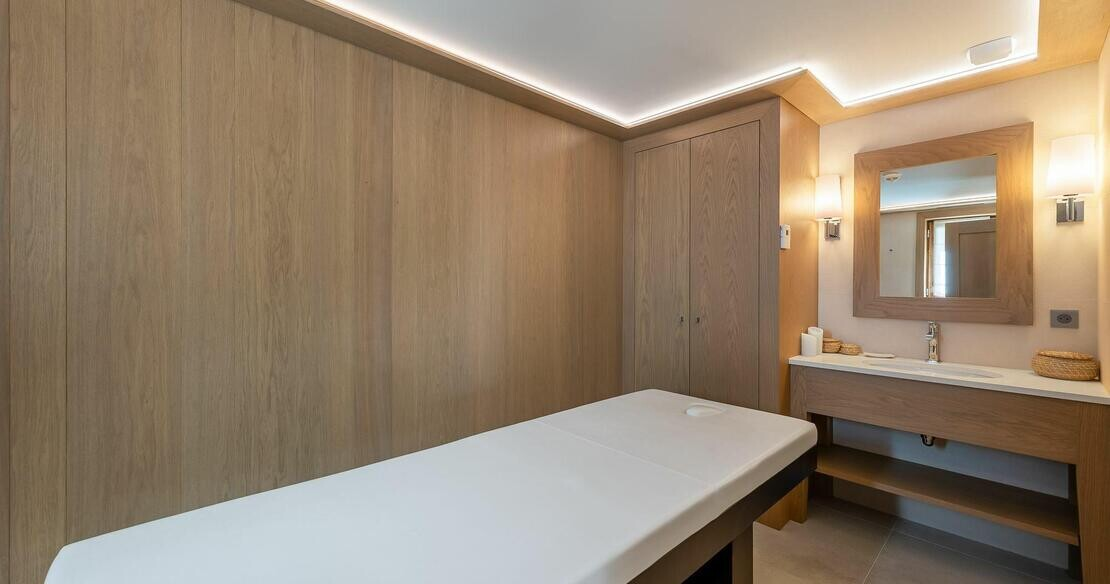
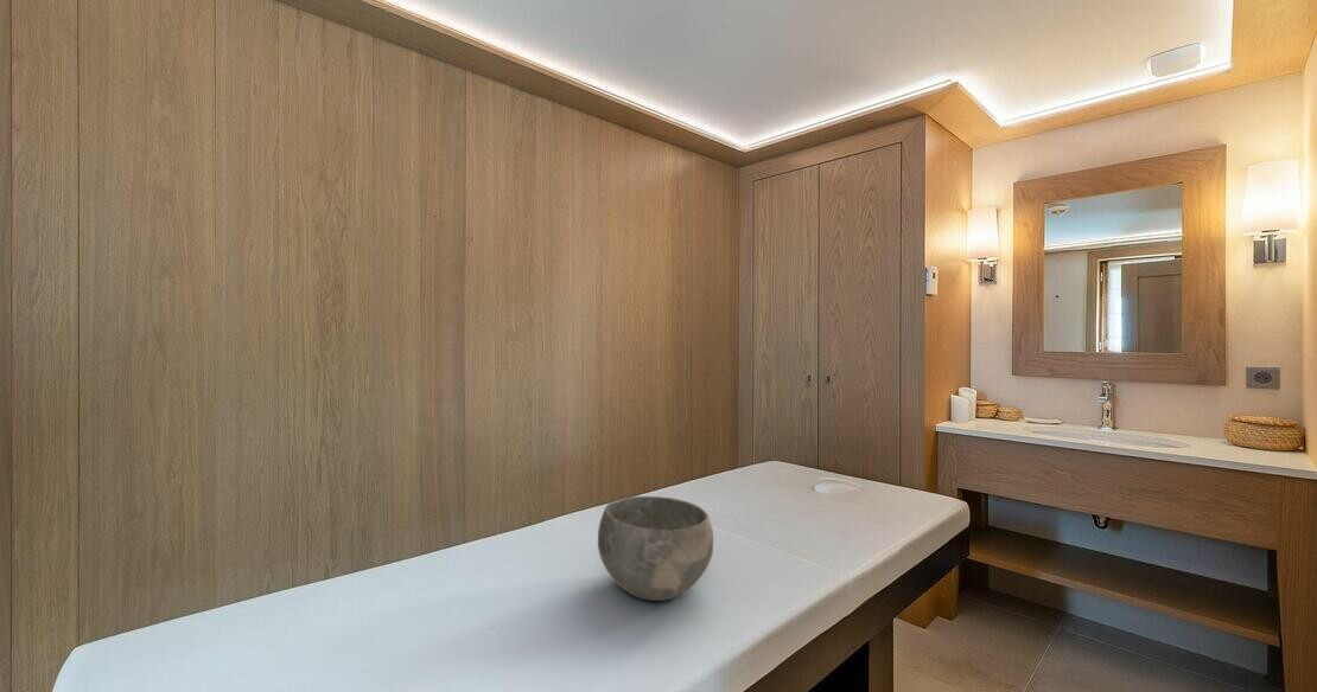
+ bowl [597,495,714,602]
